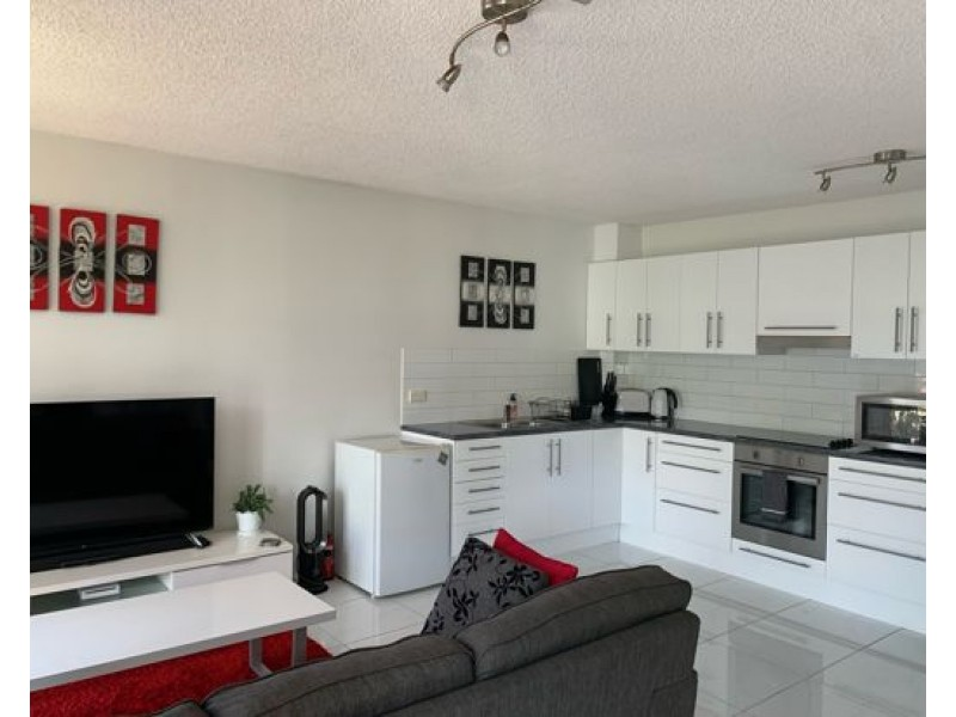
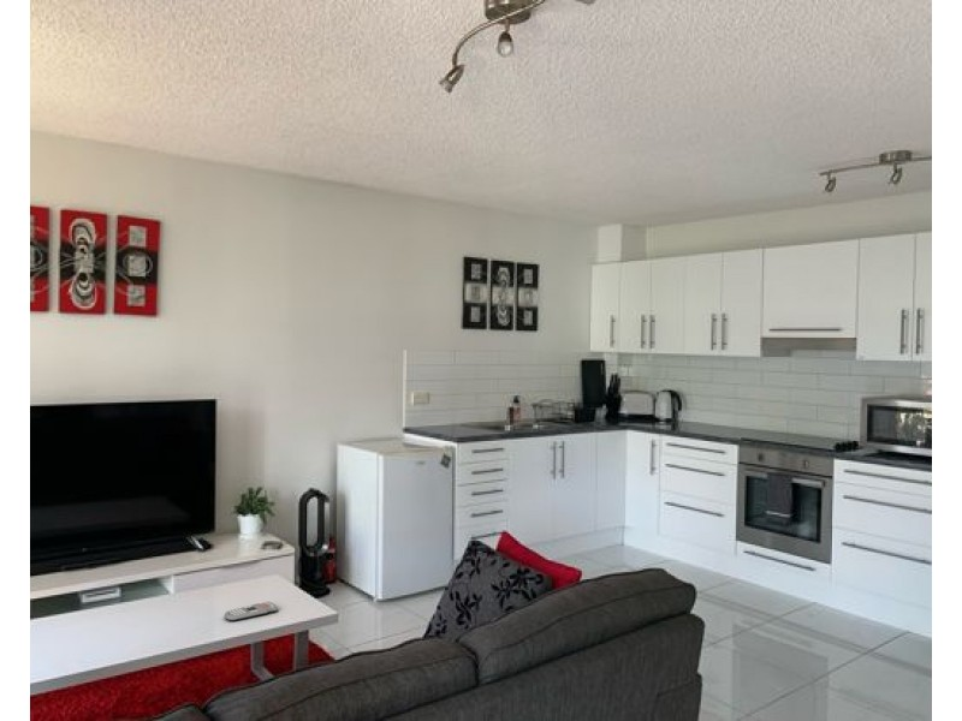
+ remote control [224,601,279,622]
